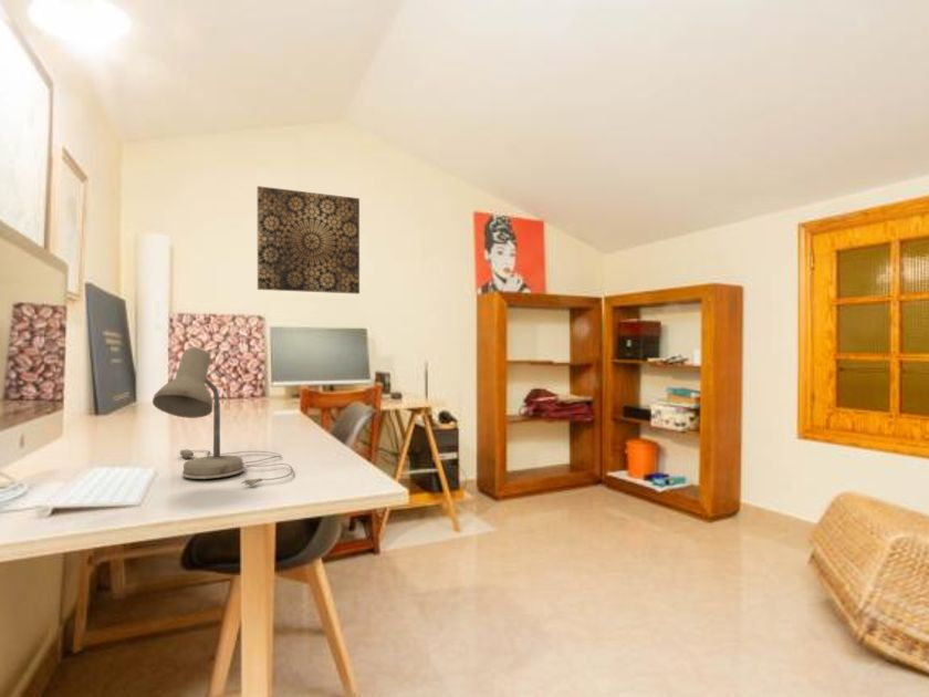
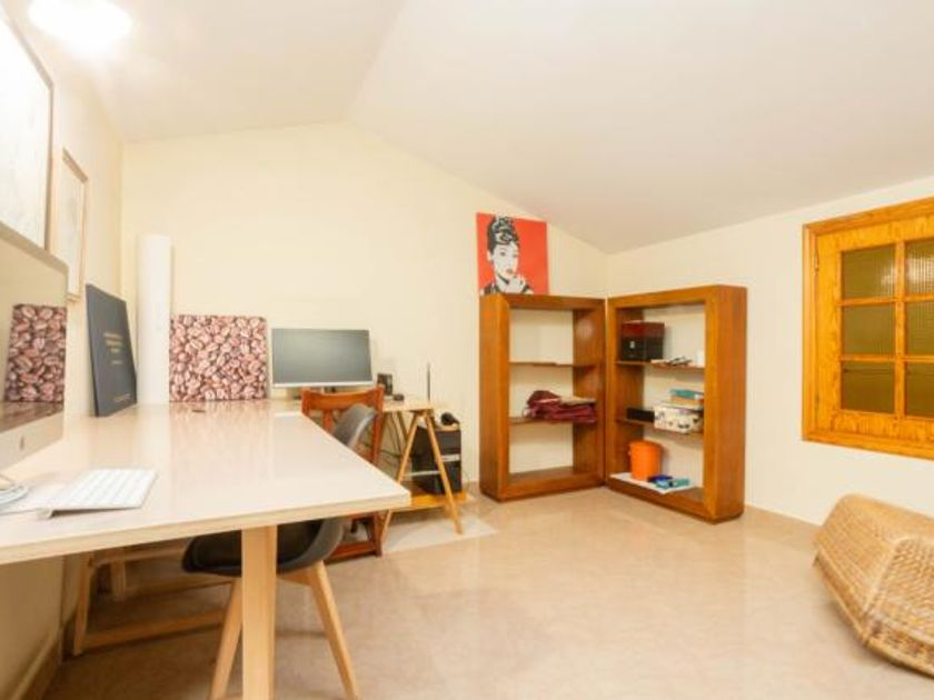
- desk lamp [152,346,294,487]
- wall art [257,185,361,295]
